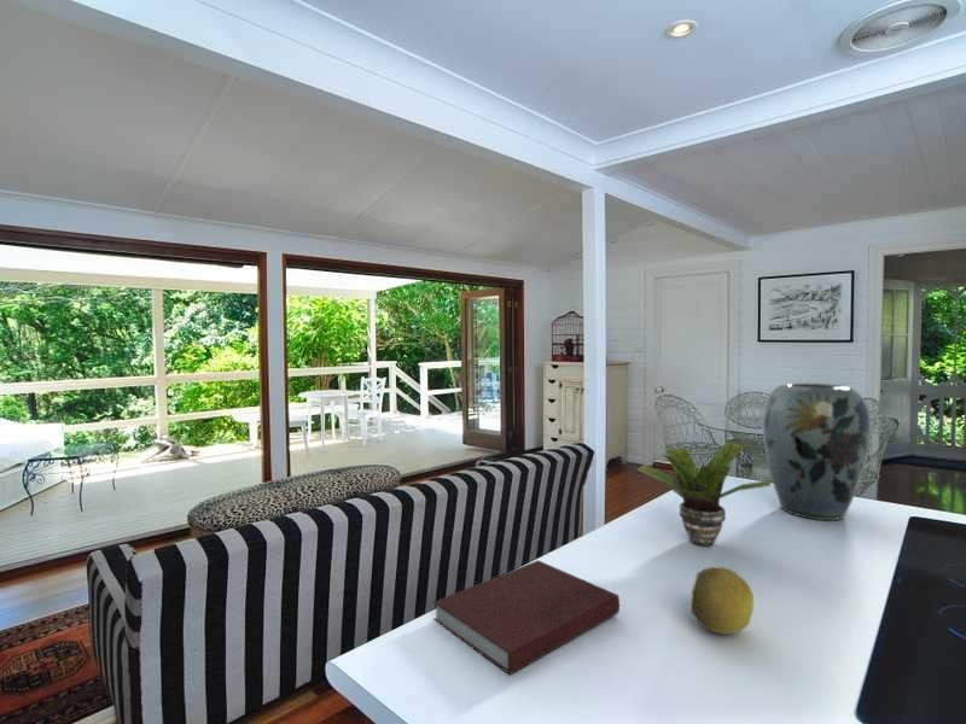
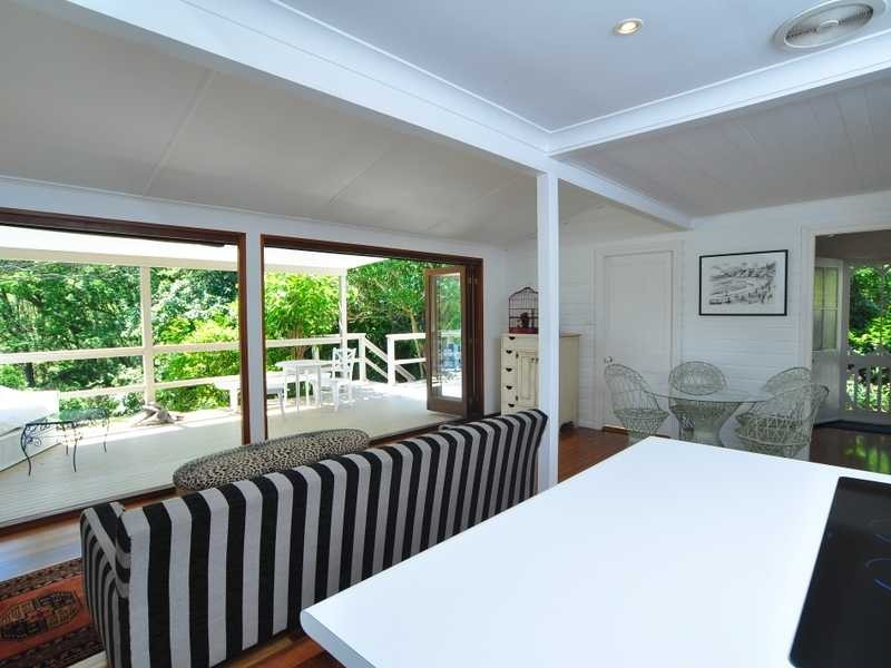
- notebook [431,559,621,676]
- fruit [689,566,755,636]
- vase [762,383,872,521]
- potted plant [636,439,773,547]
